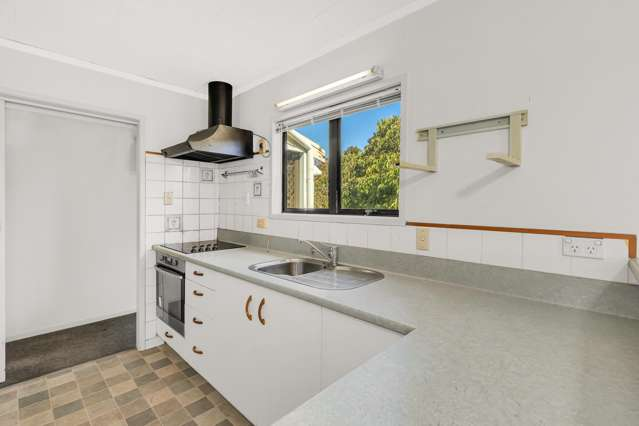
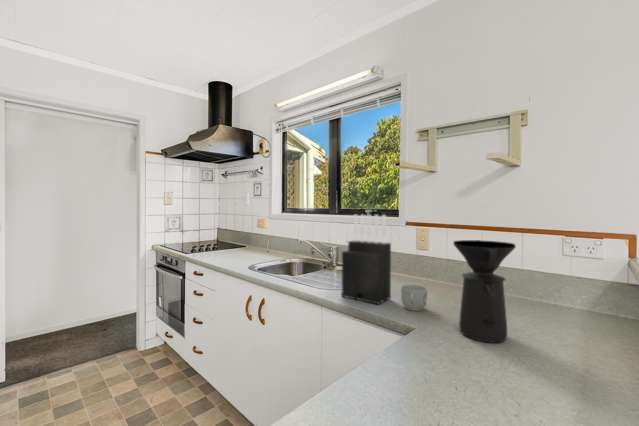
+ coffee maker [452,239,517,343]
+ knife block [341,214,392,305]
+ mug [400,284,428,312]
